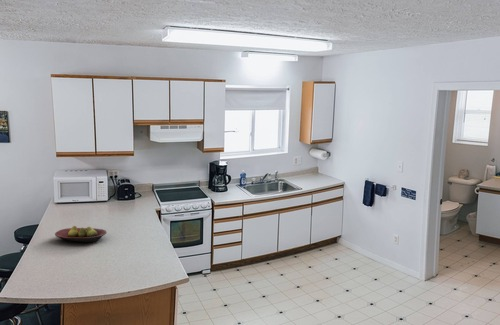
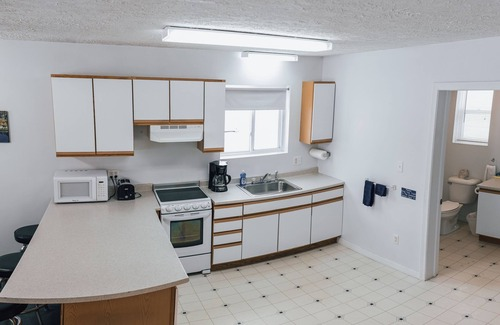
- fruit bowl [54,225,108,243]
